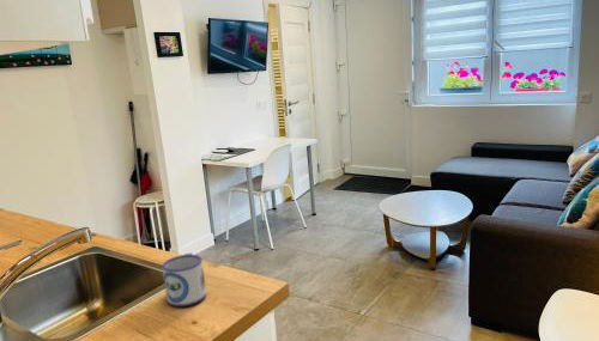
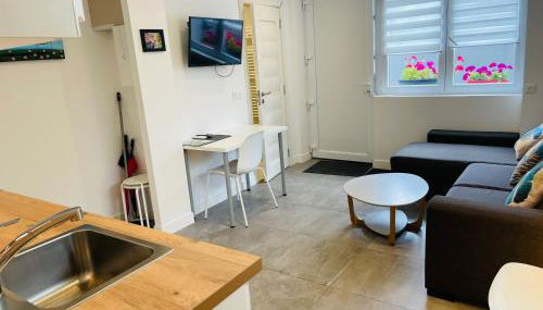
- mug [161,252,207,307]
